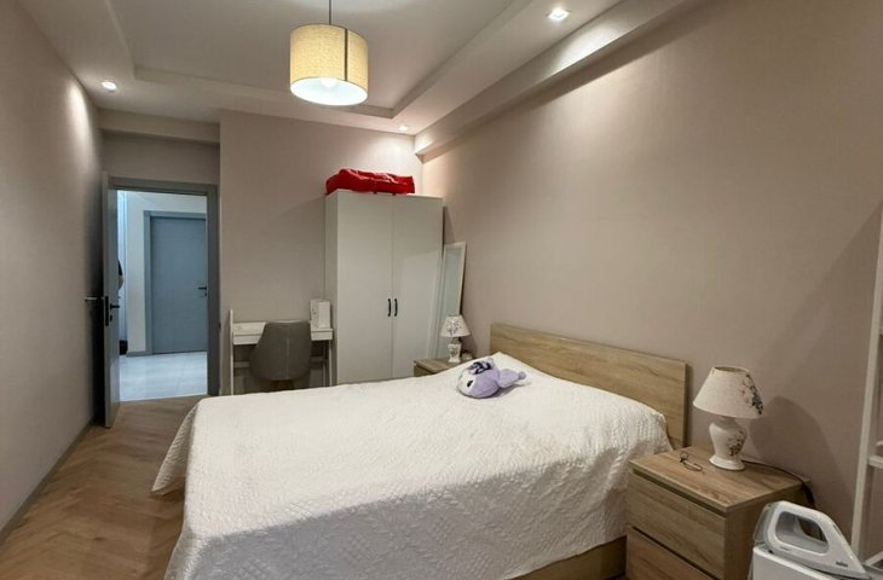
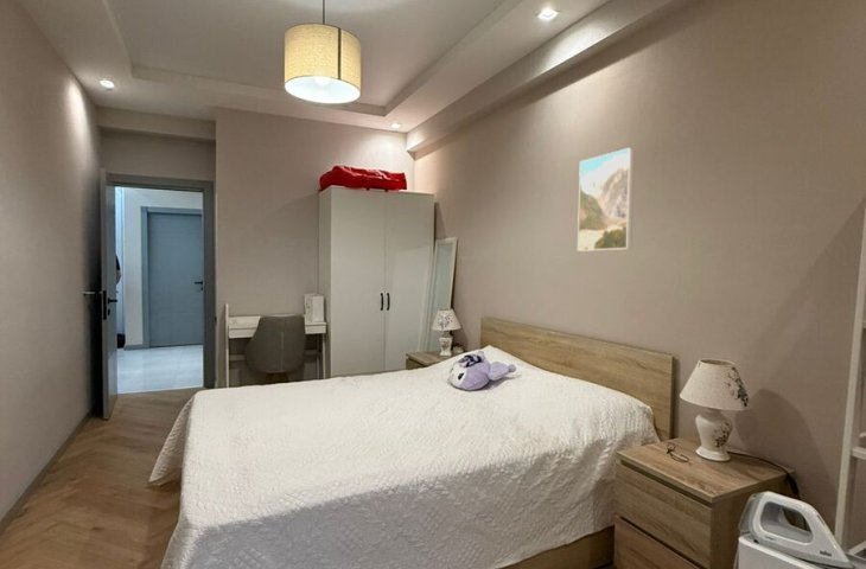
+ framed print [577,147,636,252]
